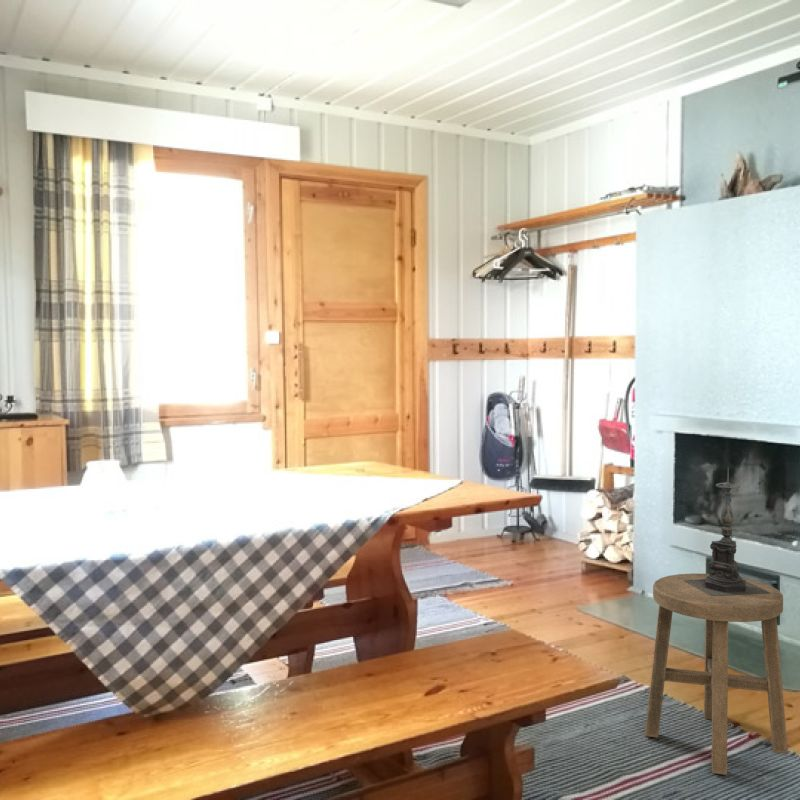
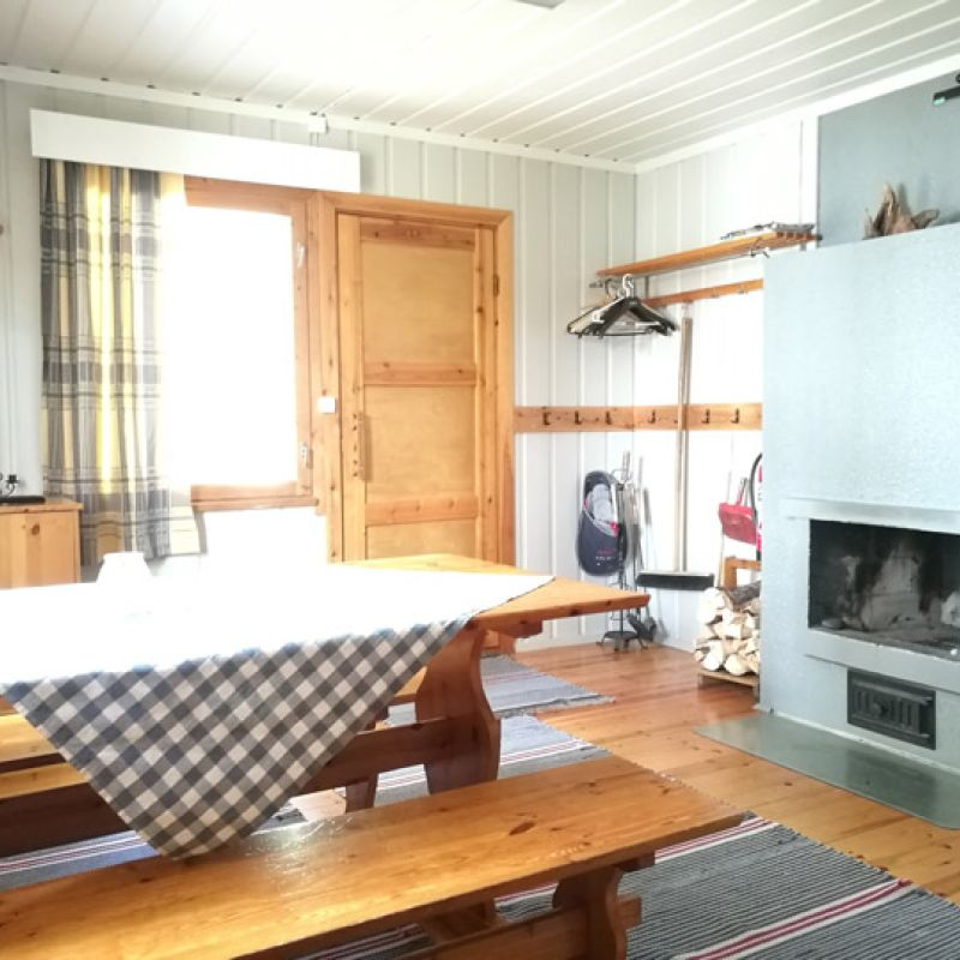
- candle holder [684,466,769,596]
- stool [644,573,789,776]
